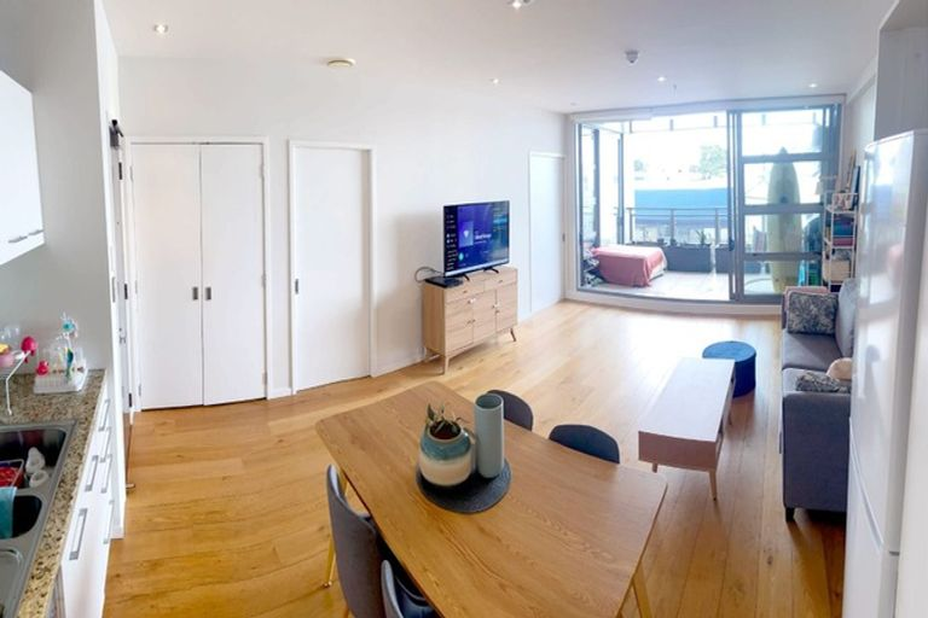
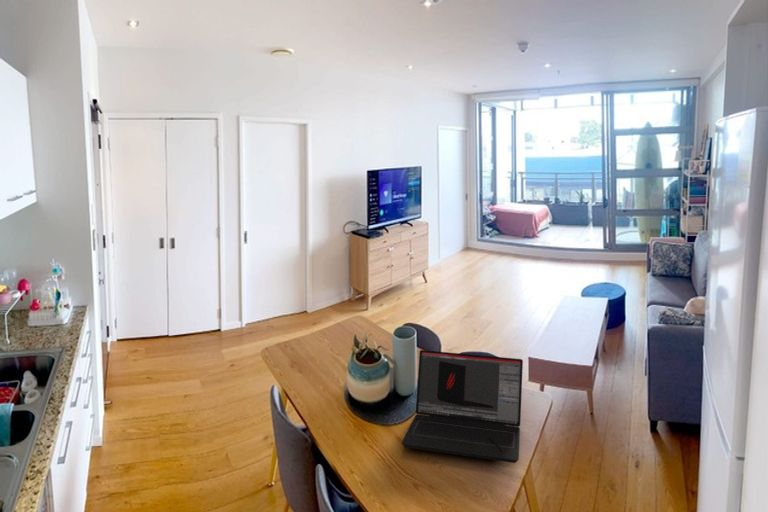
+ laptop [401,349,524,464]
